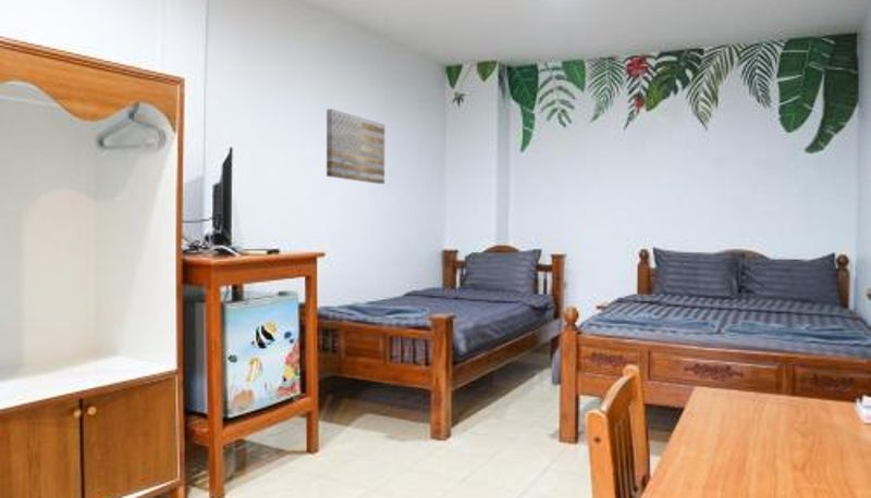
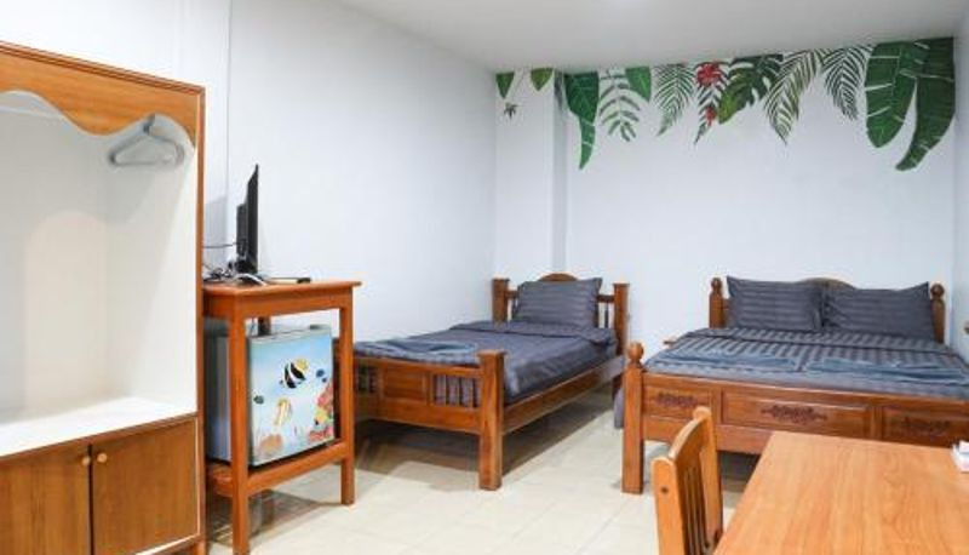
- wall art [326,108,385,185]
